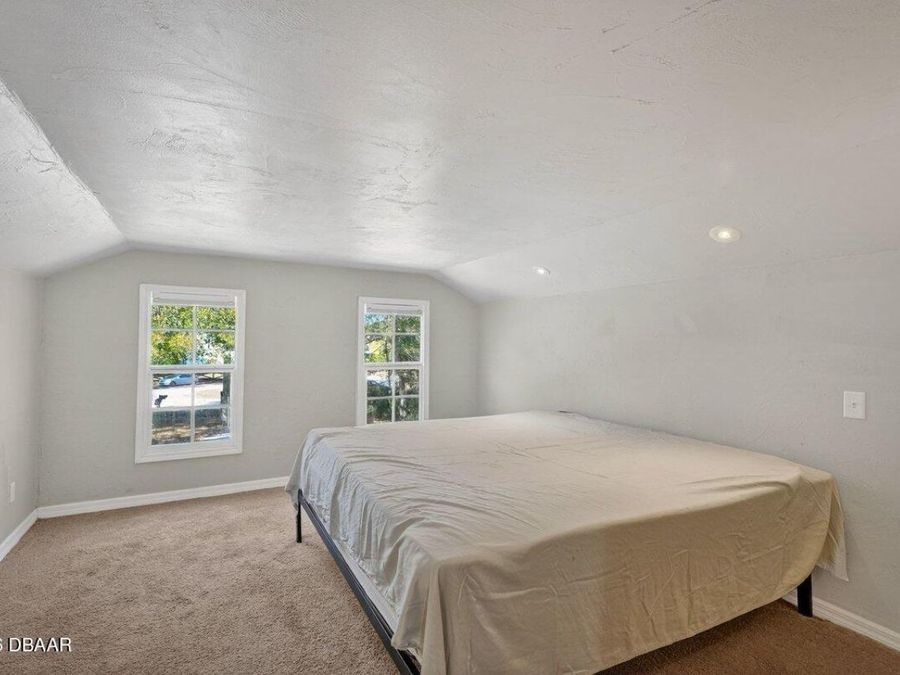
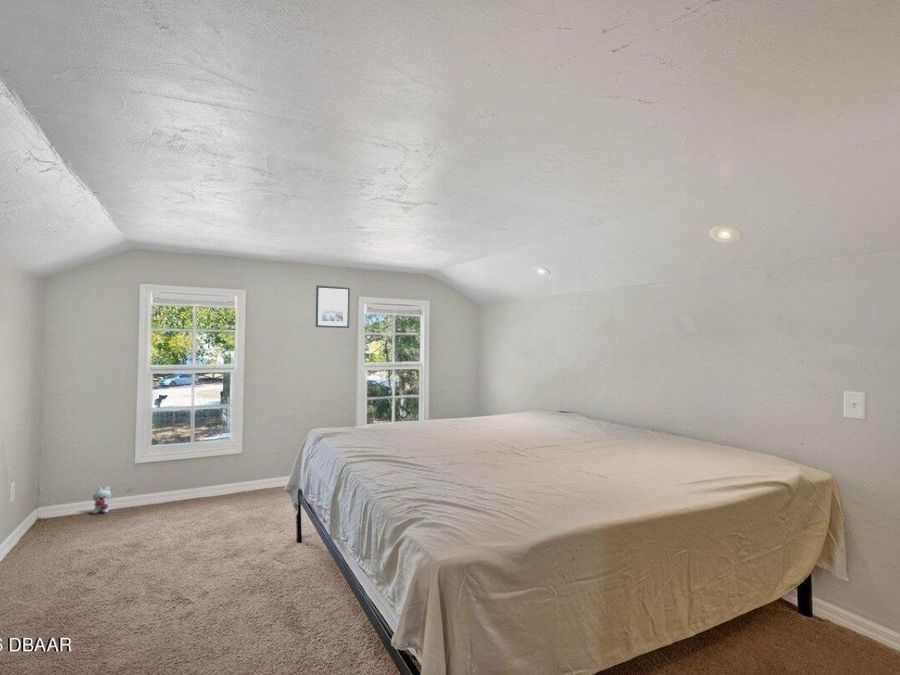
+ plush toy [91,486,112,515]
+ wall art [315,285,351,329]
